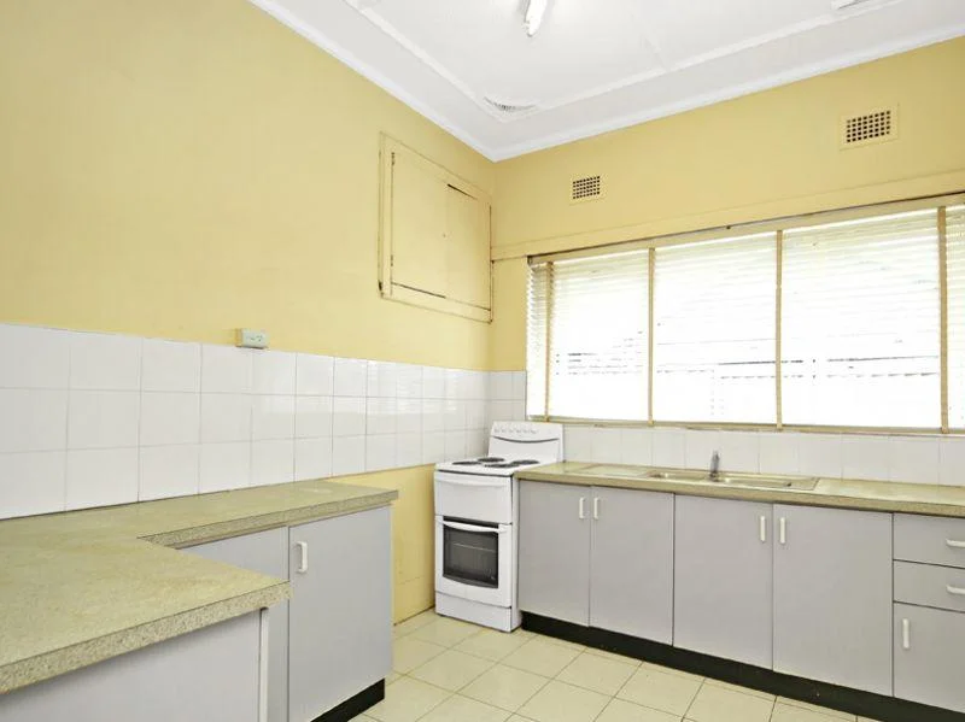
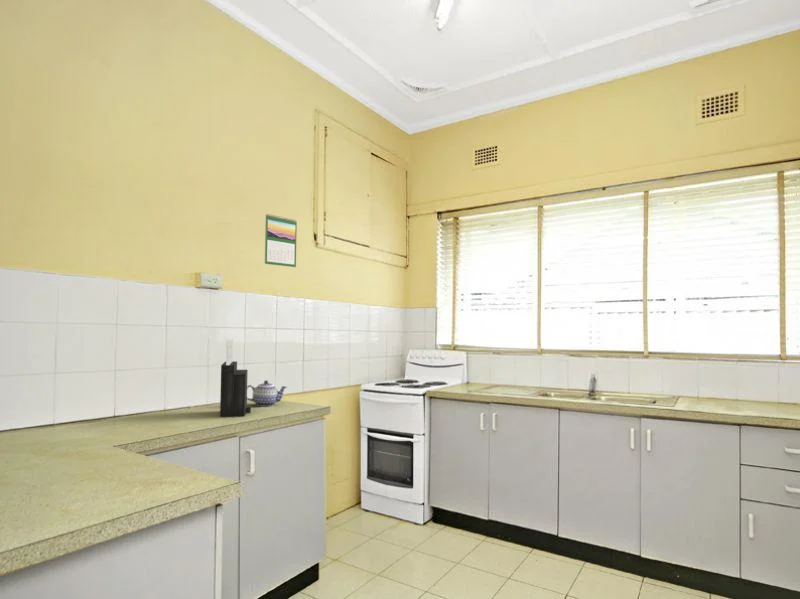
+ calendar [264,213,298,268]
+ knife block [219,336,252,418]
+ teapot [247,379,288,407]
